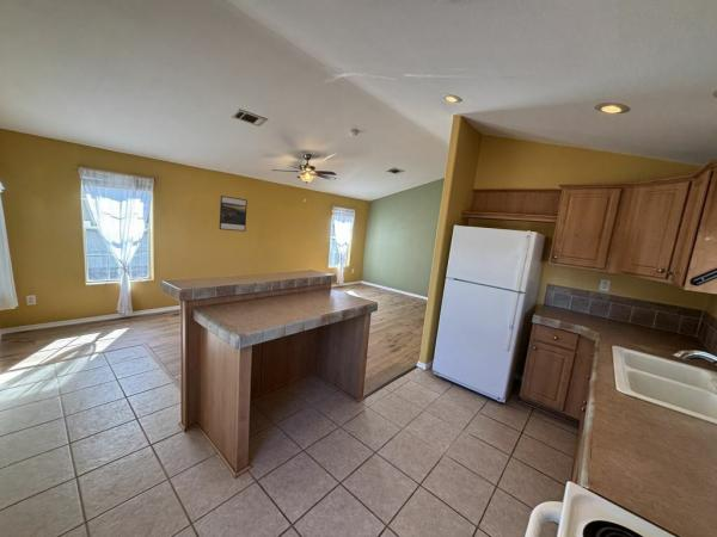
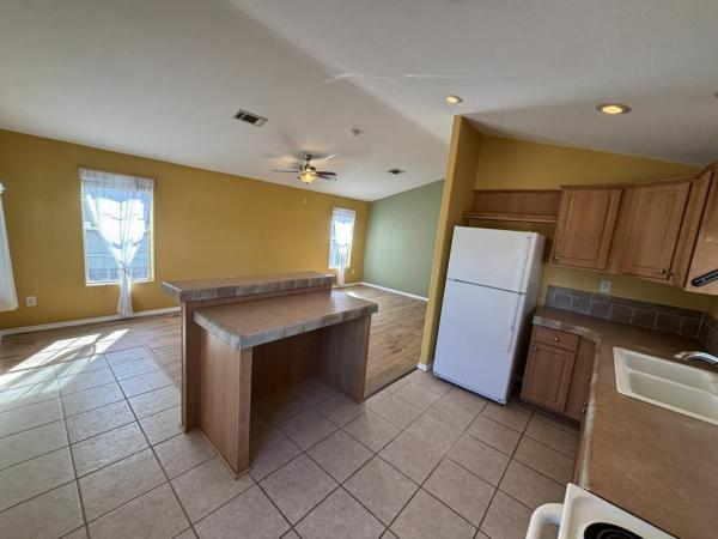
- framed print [219,195,249,233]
